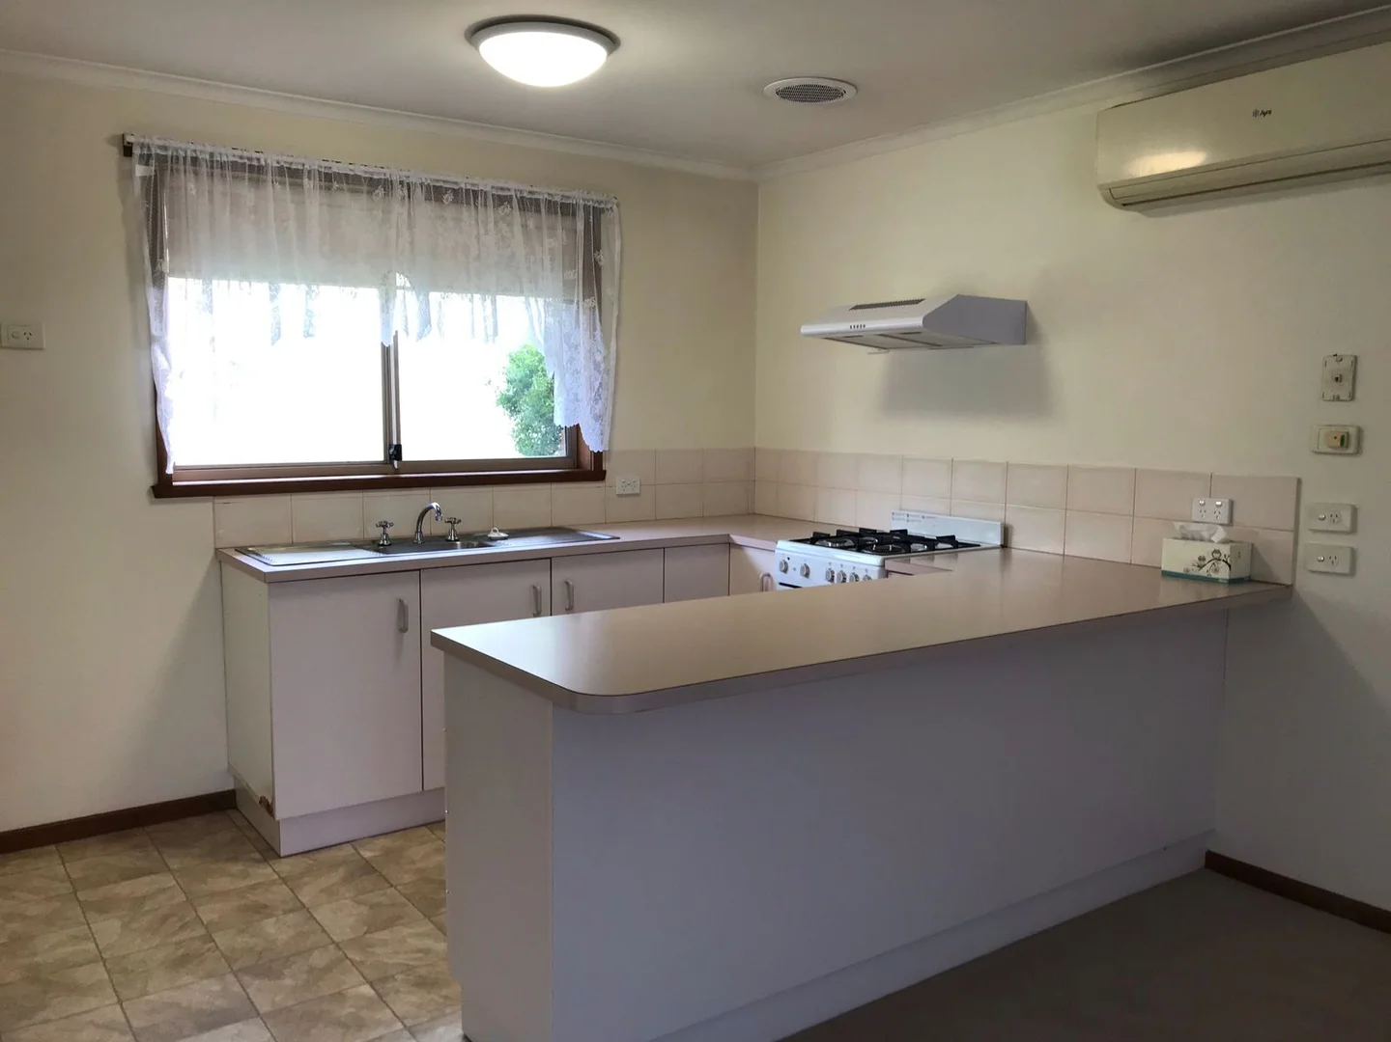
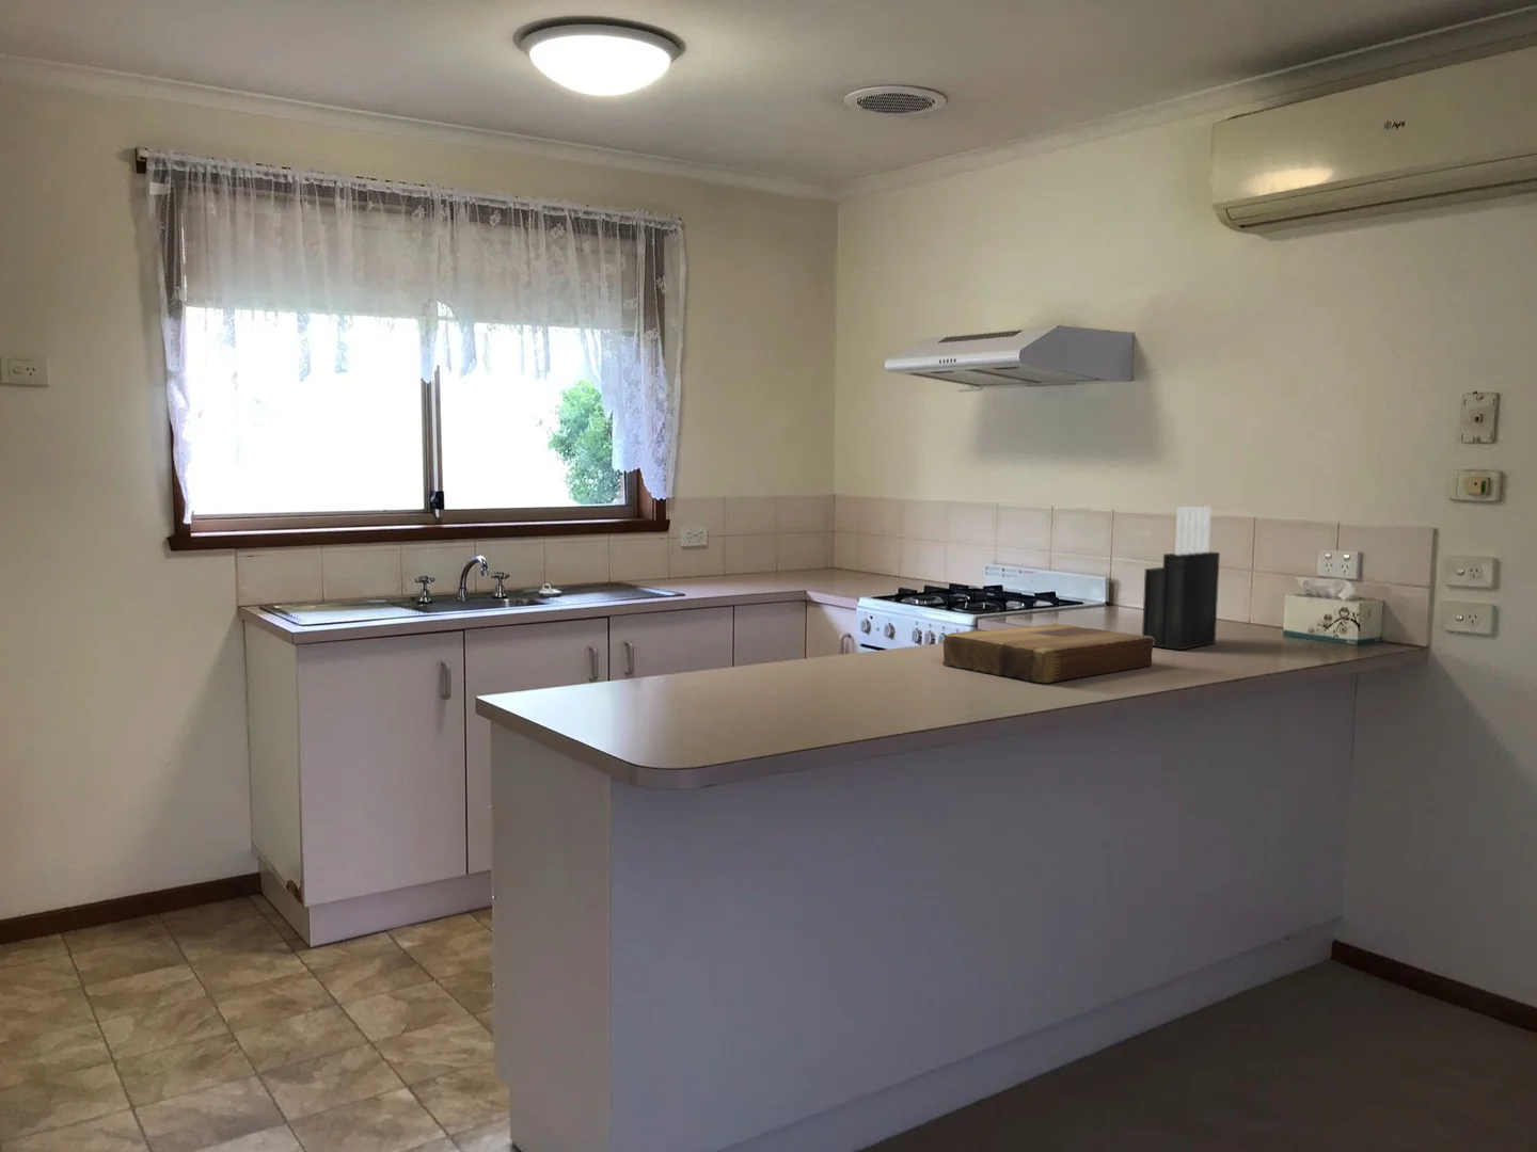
+ cutting board [942,623,1153,684]
+ knife block [1141,506,1221,651]
